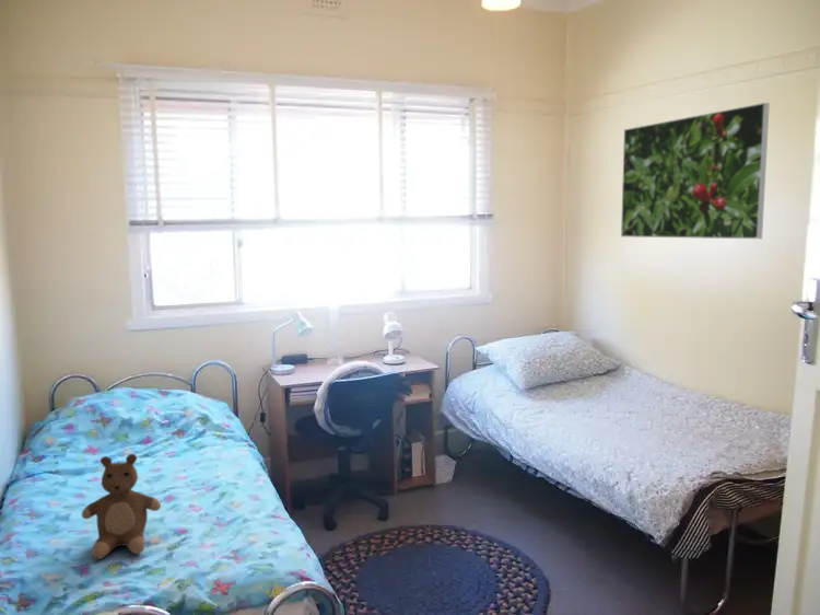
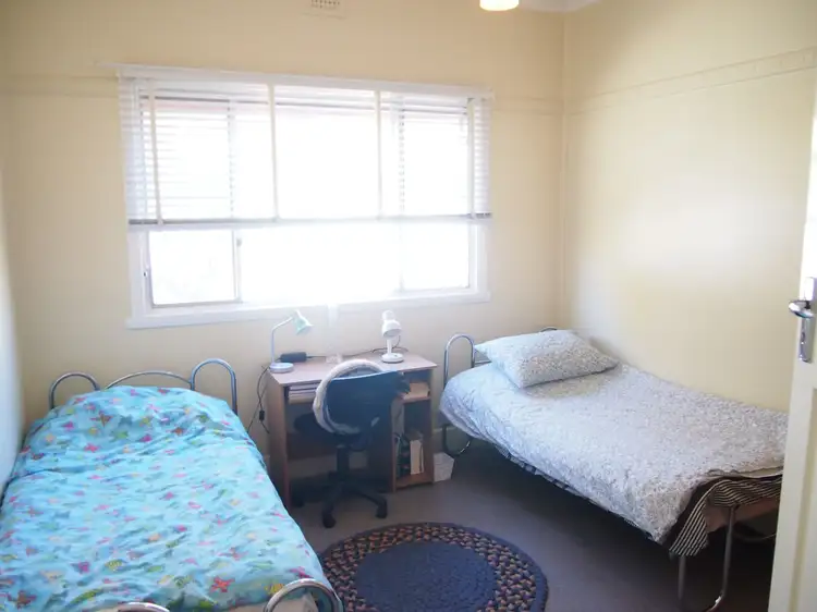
- teddy bear [81,453,162,560]
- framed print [620,102,771,240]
